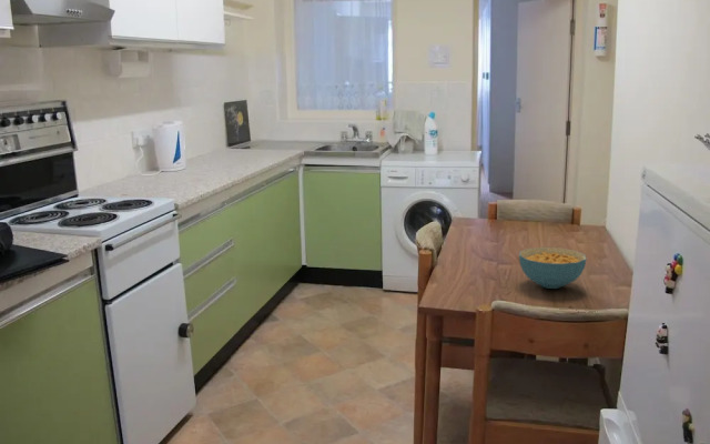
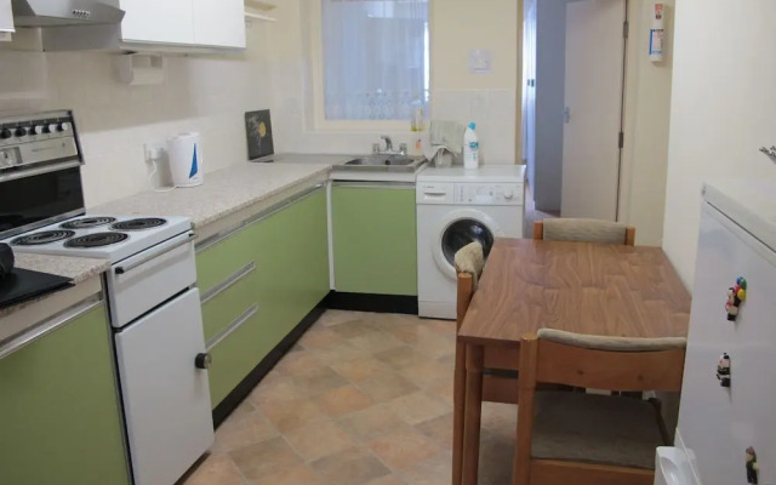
- cereal bowl [518,246,587,290]
